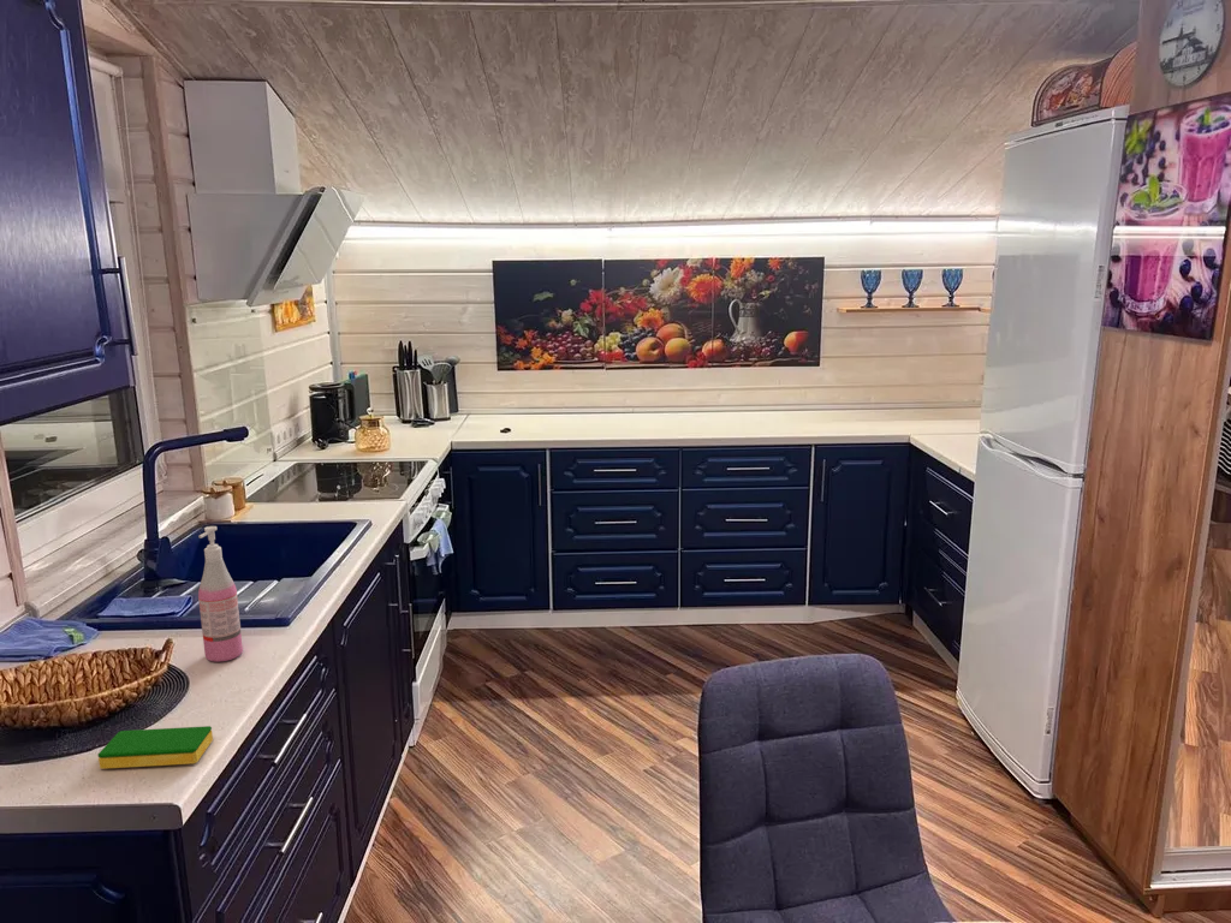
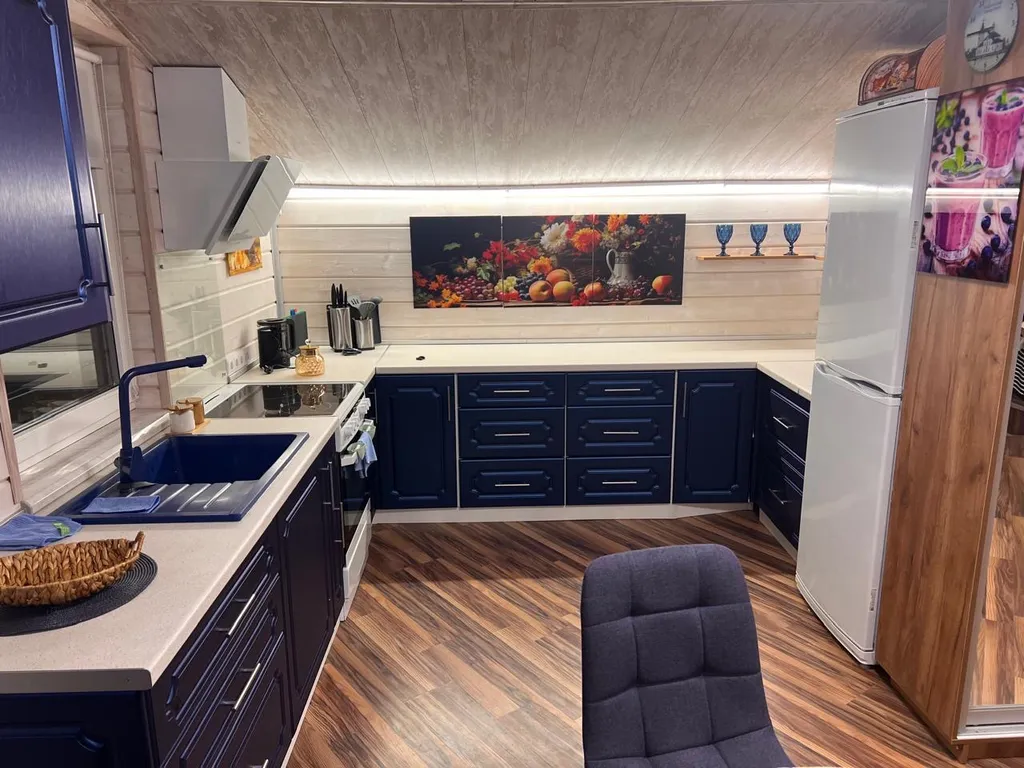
- soap dispenser [197,525,244,663]
- dish sponge [97,725,214,770]
